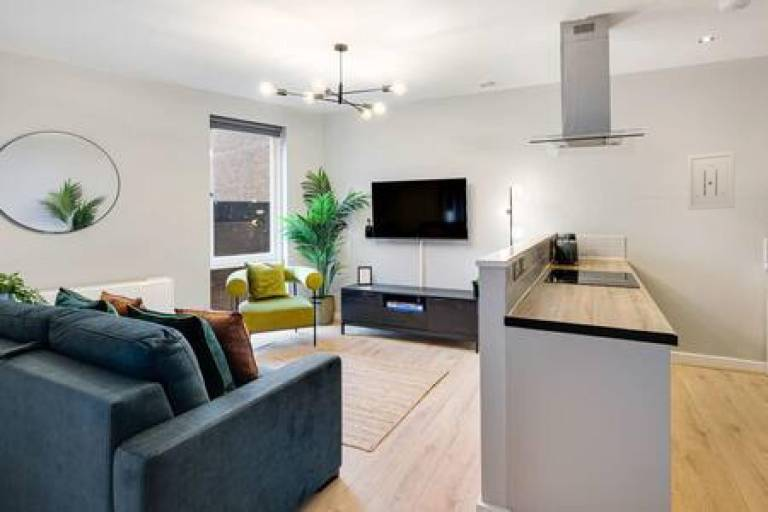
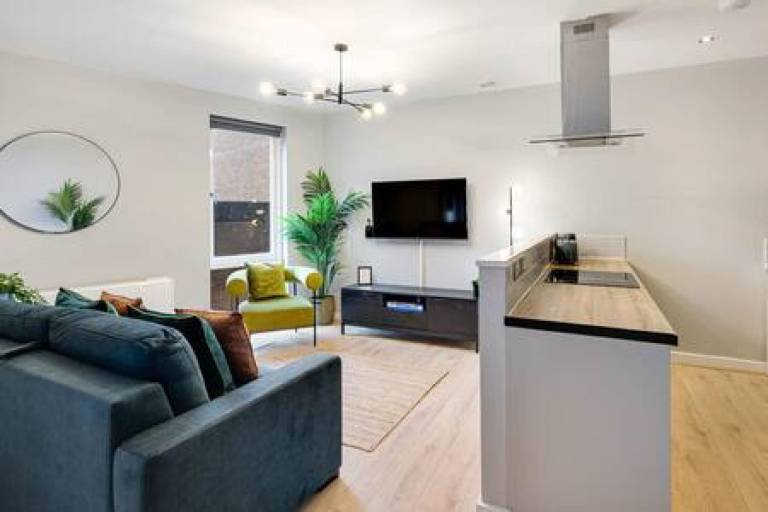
- wall art [686,150,735,211]
